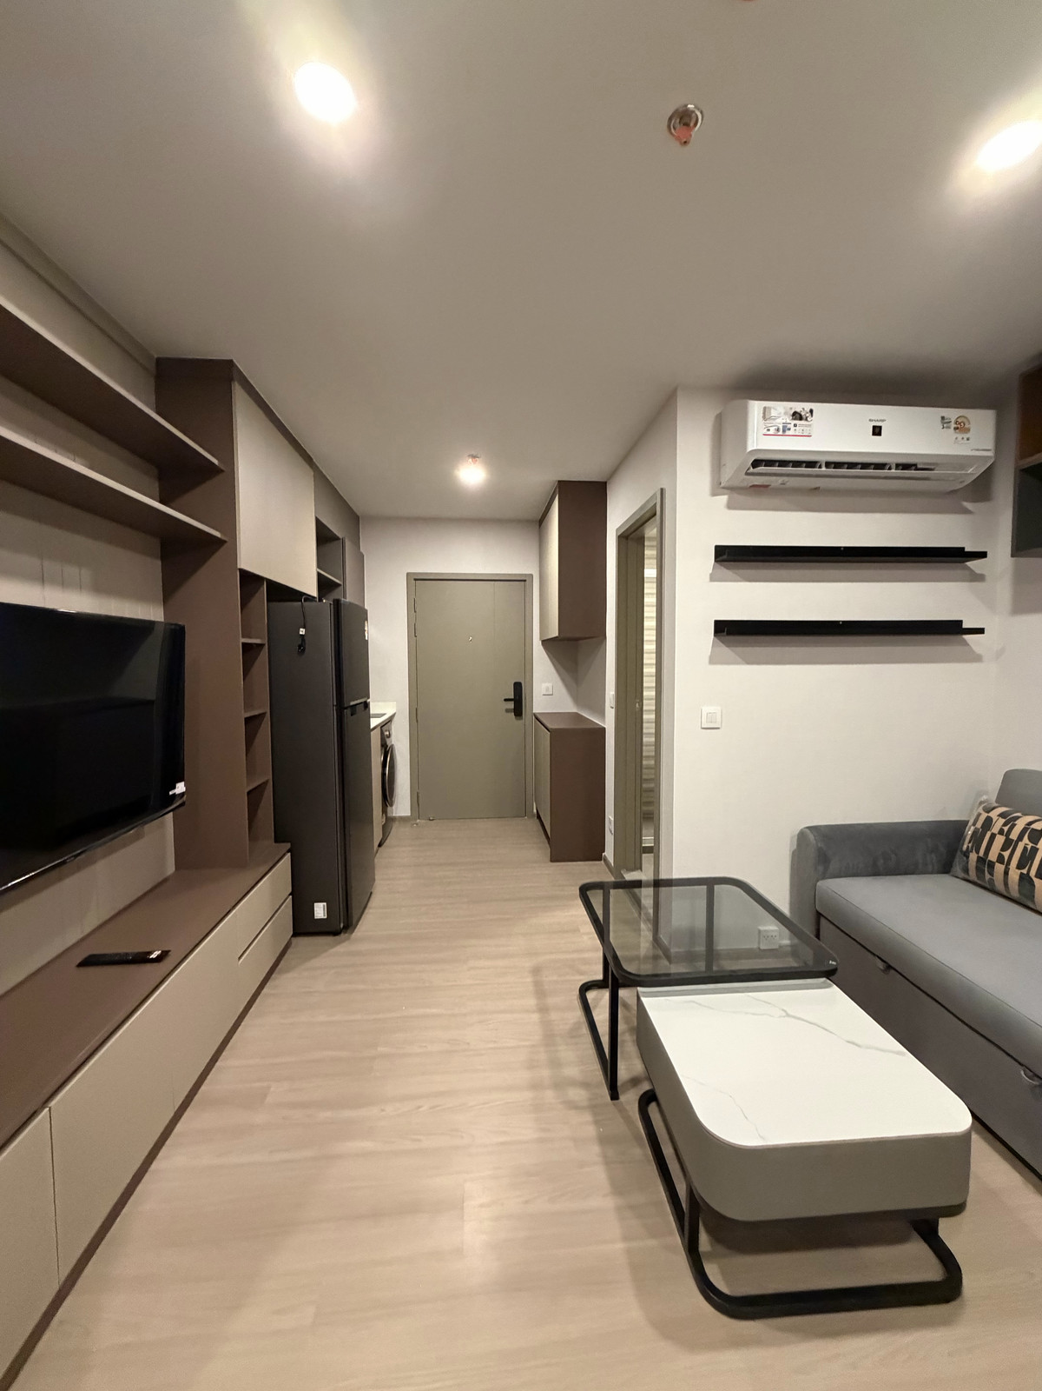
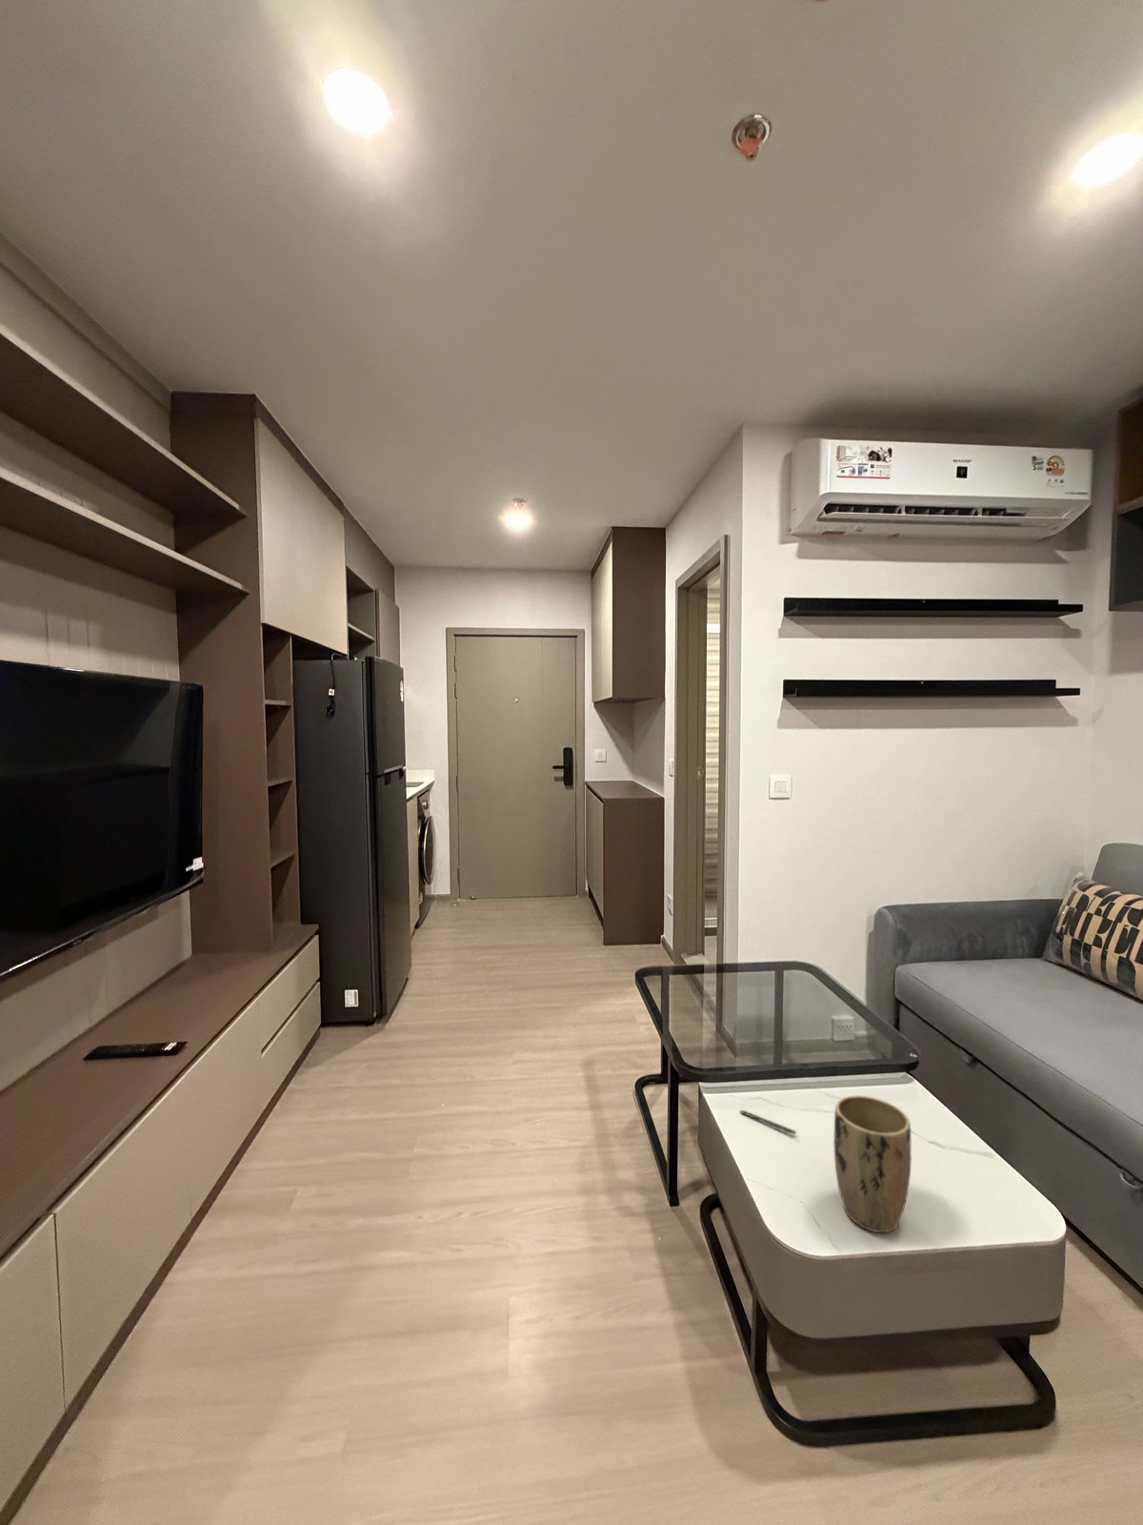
+ pen [738,1110,797,1135]
+ plant pot [832,1094,912,1233]
